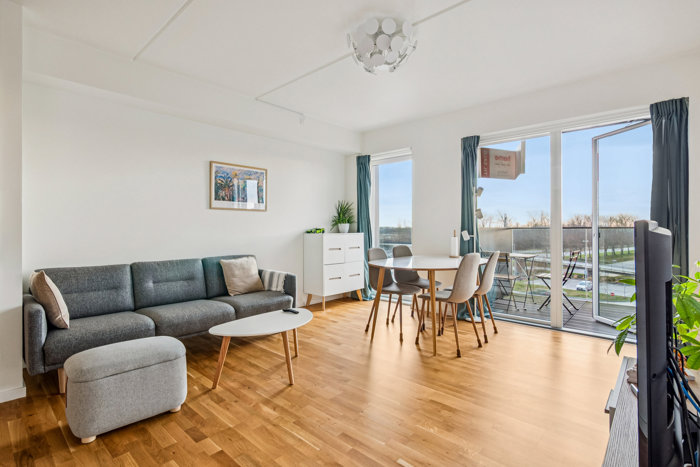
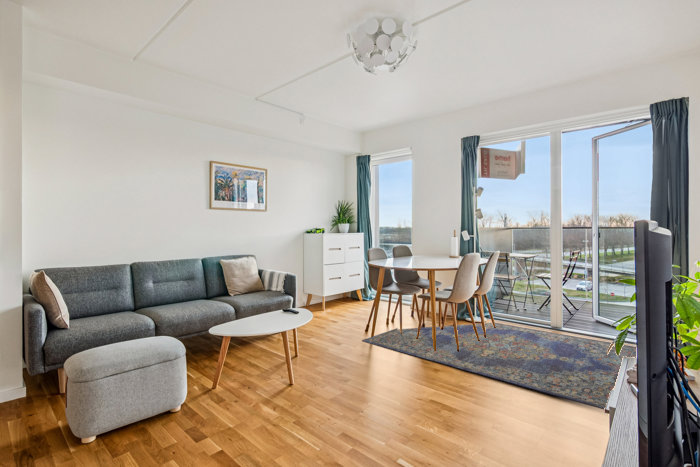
+ rug [361,322,637,410]
